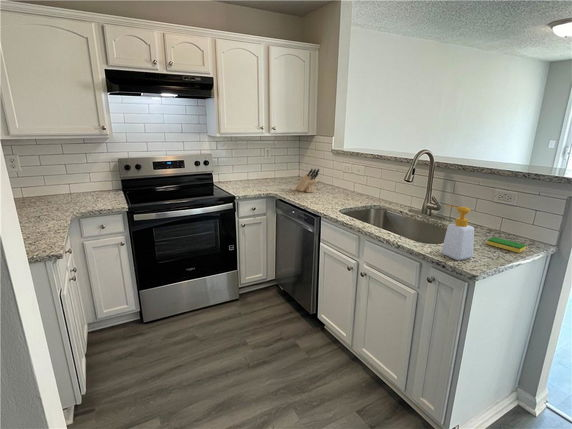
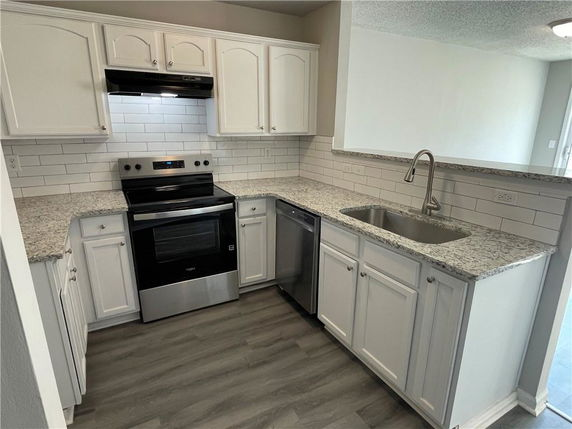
- soap bottle [440,204,475,261]
- knife block [294,168,320,193]
- dish sponge [486,236,527,254]
